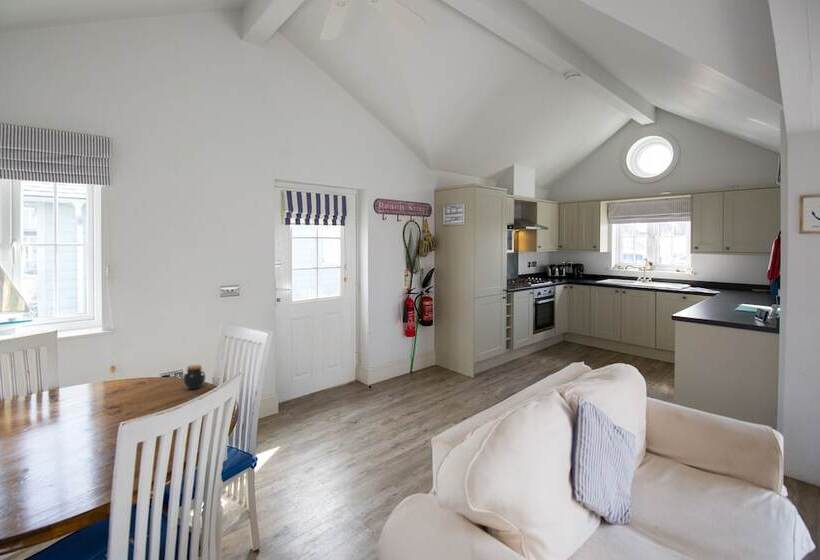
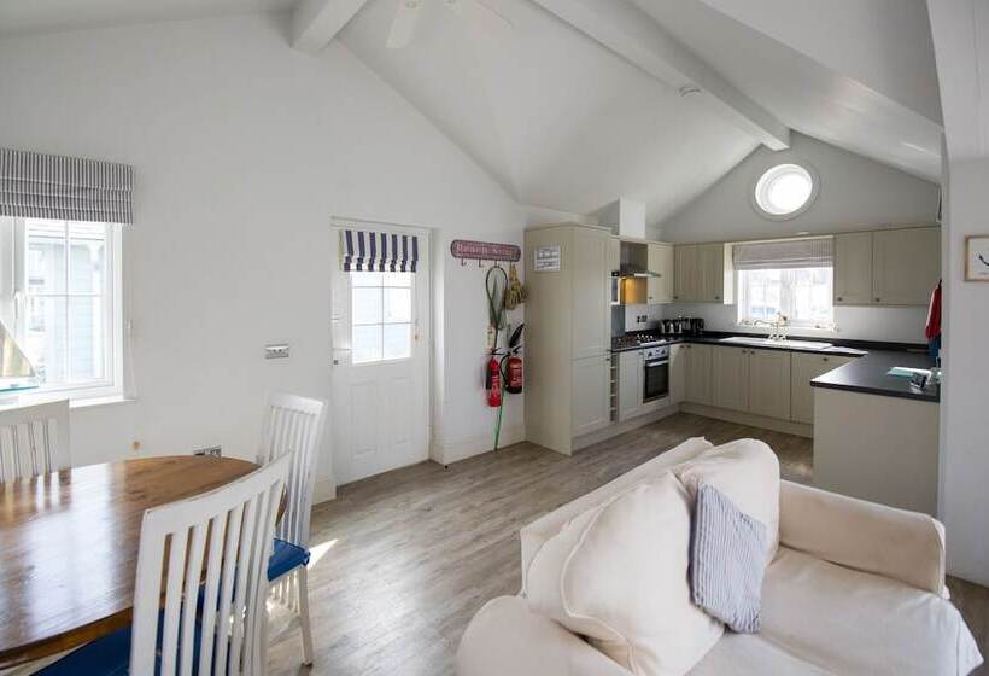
- jar [182,364,206,390]
